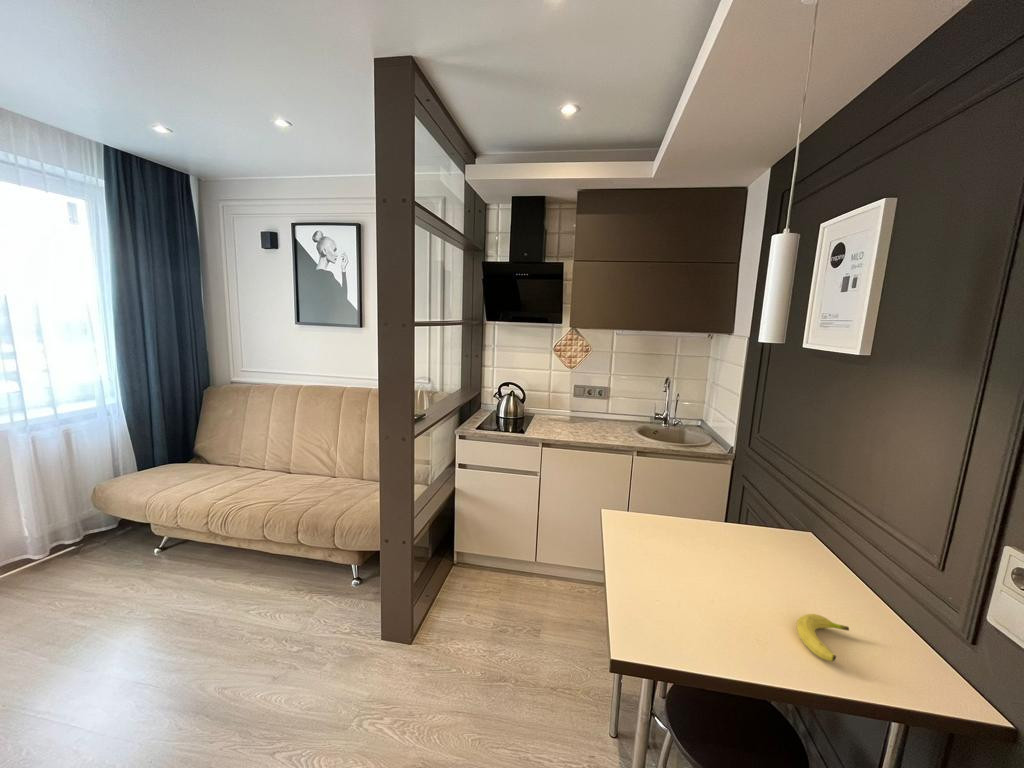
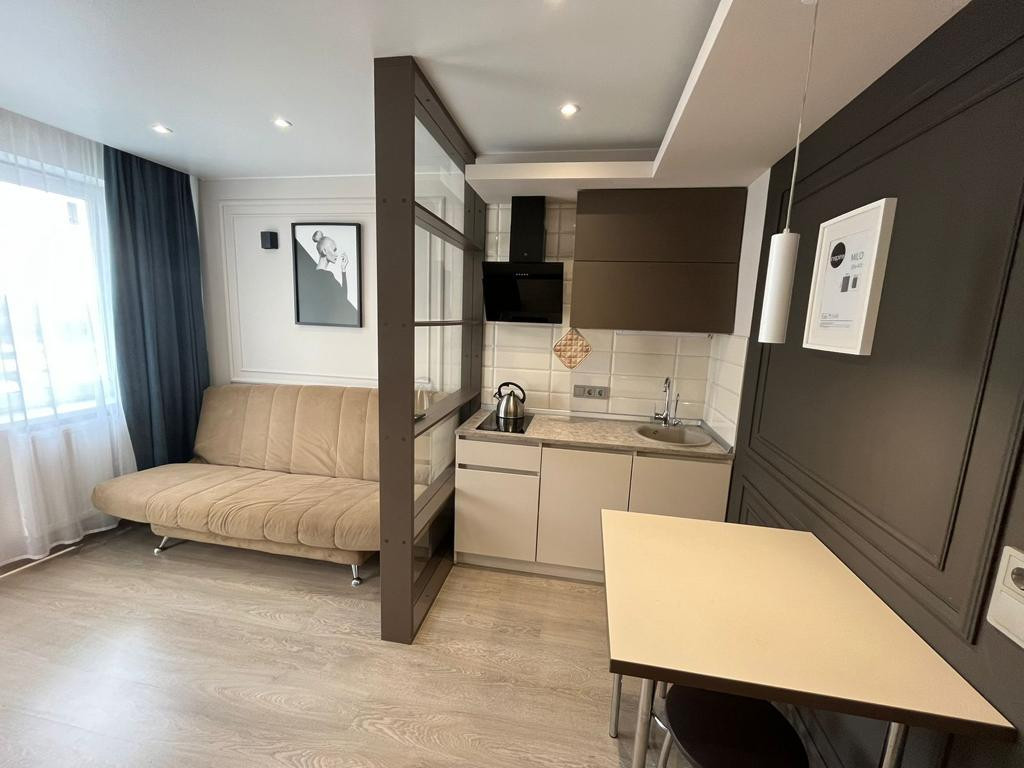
- fruit [796,613,850,662]
